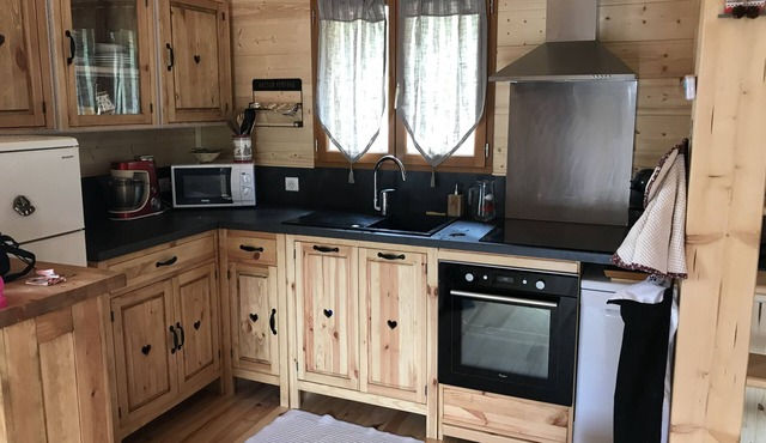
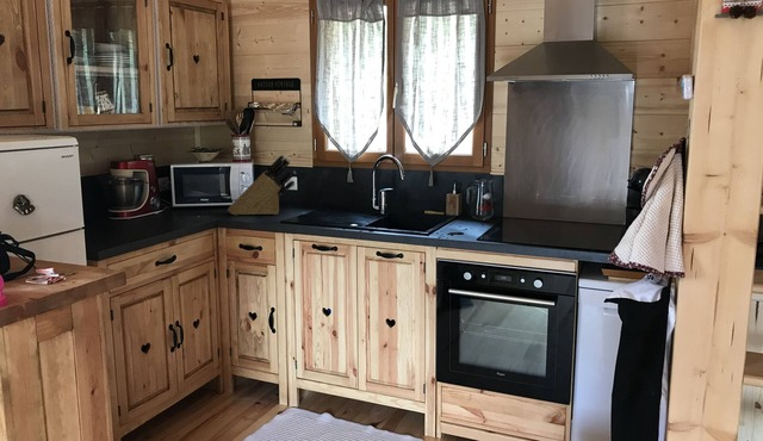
+ knife block [227,154,297,216]
